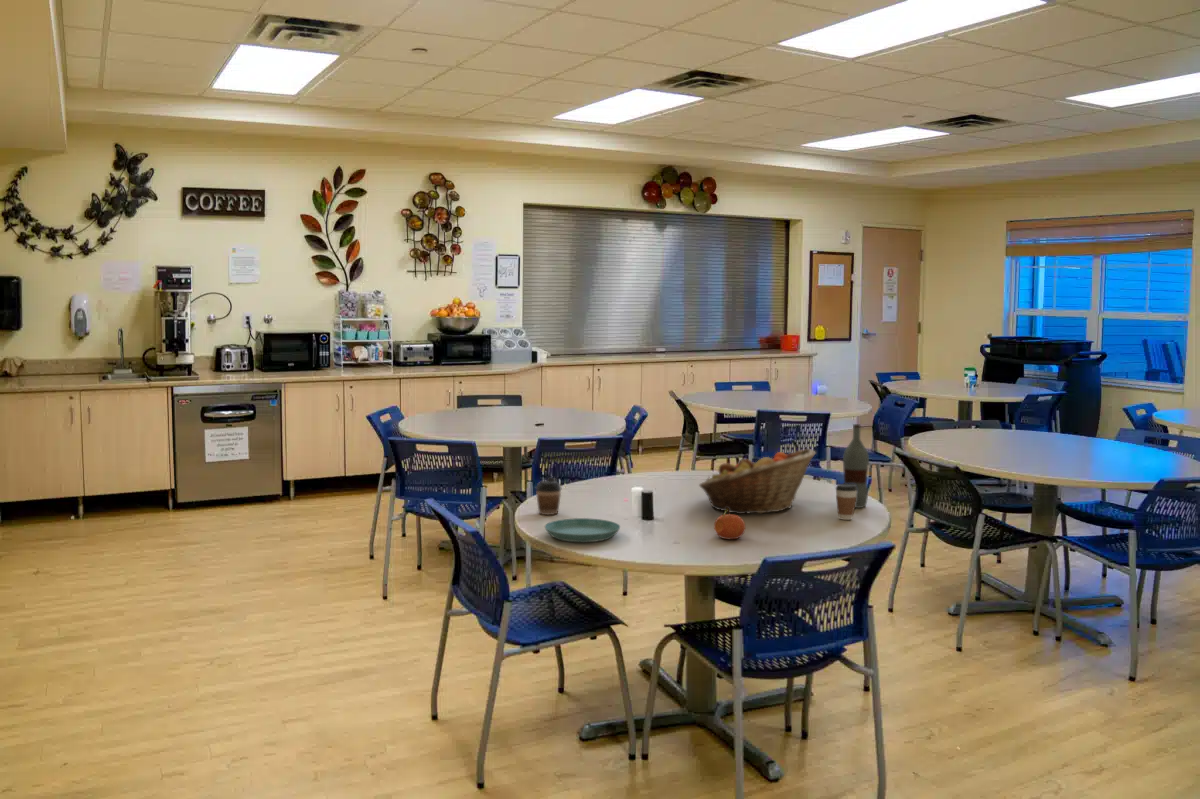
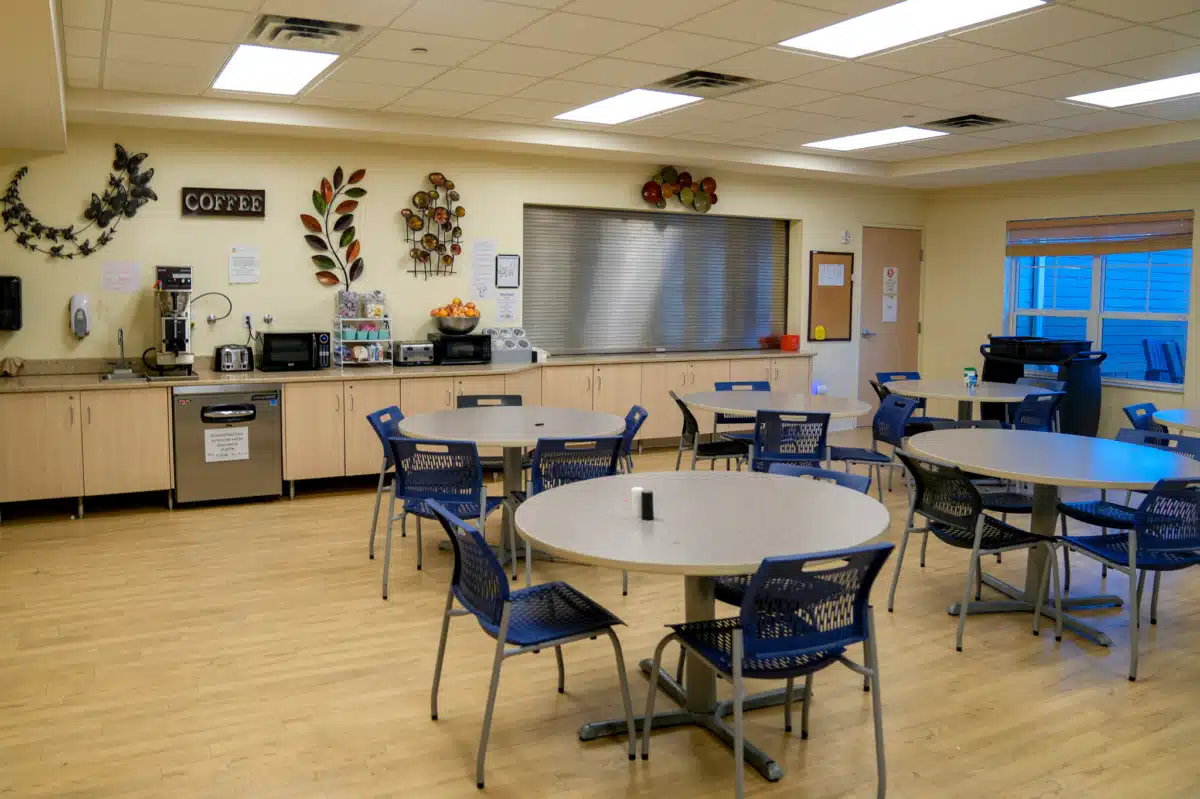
- fruit basket [698,447,817,515]
- bottle [842,423,870,509]
- apple [713,508,747,540]
- saucer [544,517,621,543]
- coffee cup [835,483,857,521]
- coffee cup [535,477,563,516]
